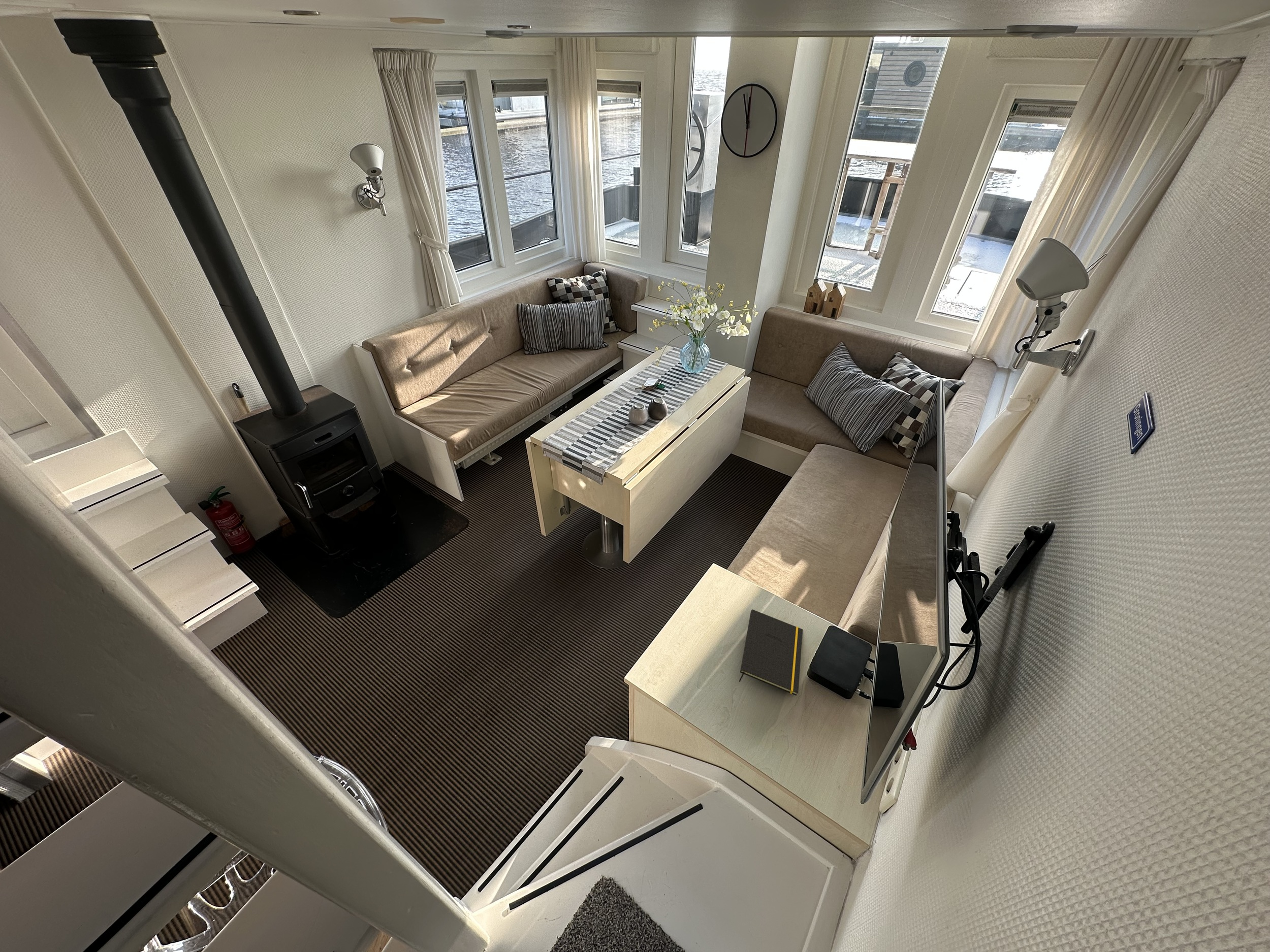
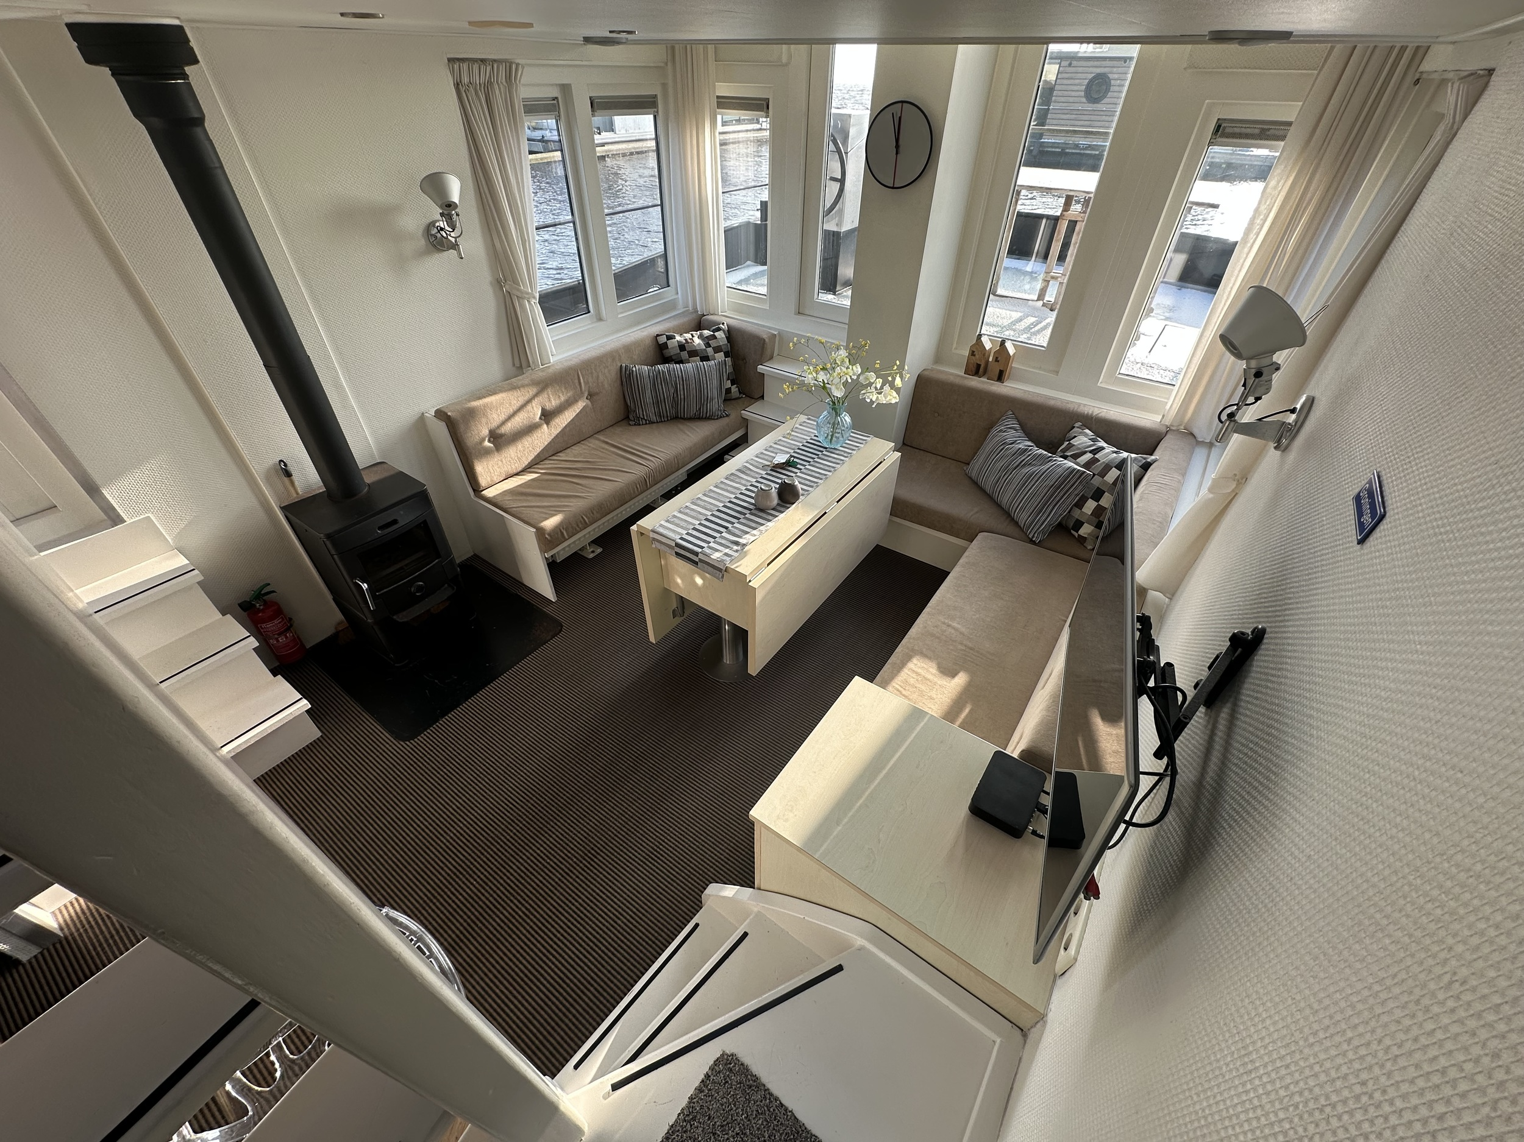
- notepad [739,609,803,696]
